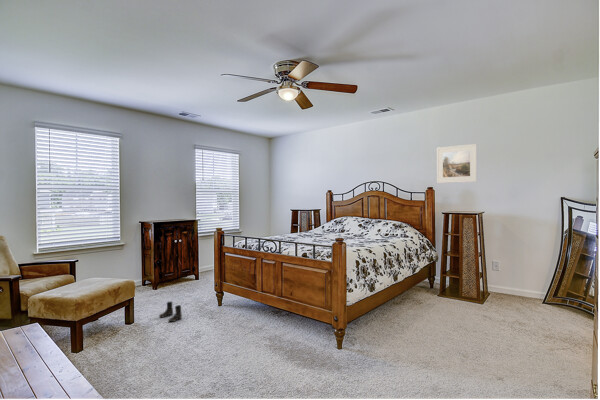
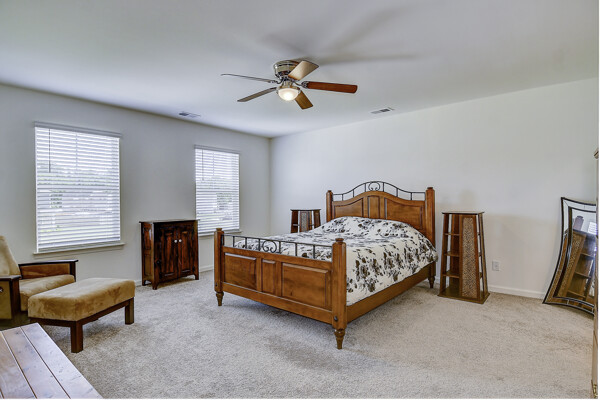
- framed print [436,143,478,184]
- boots [158,301,183,323]
